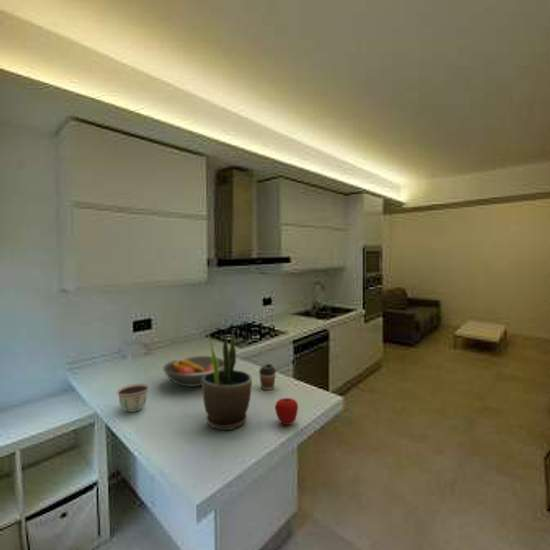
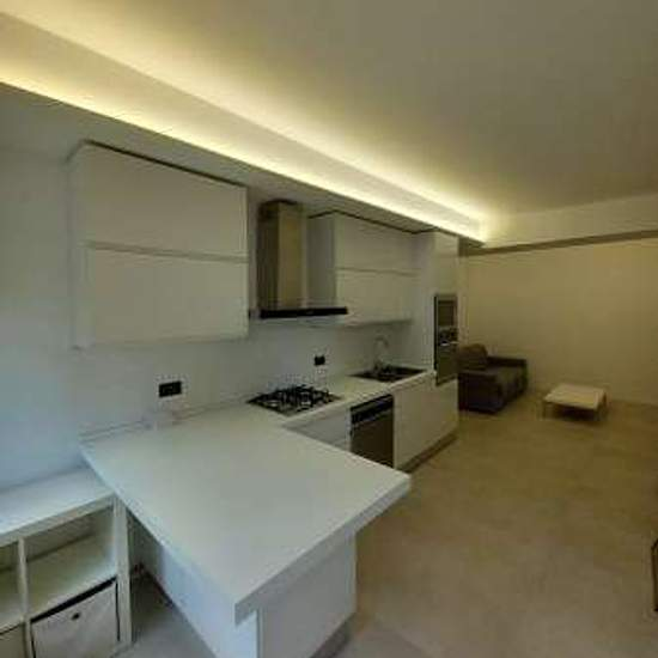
- bowl [115,382,150,413]
- fruit bowl [162,355,224,387]
- apple [274,397,299,426]
- coffee cup [258,363,277,391]
- potted plant [201,328,253,431]
